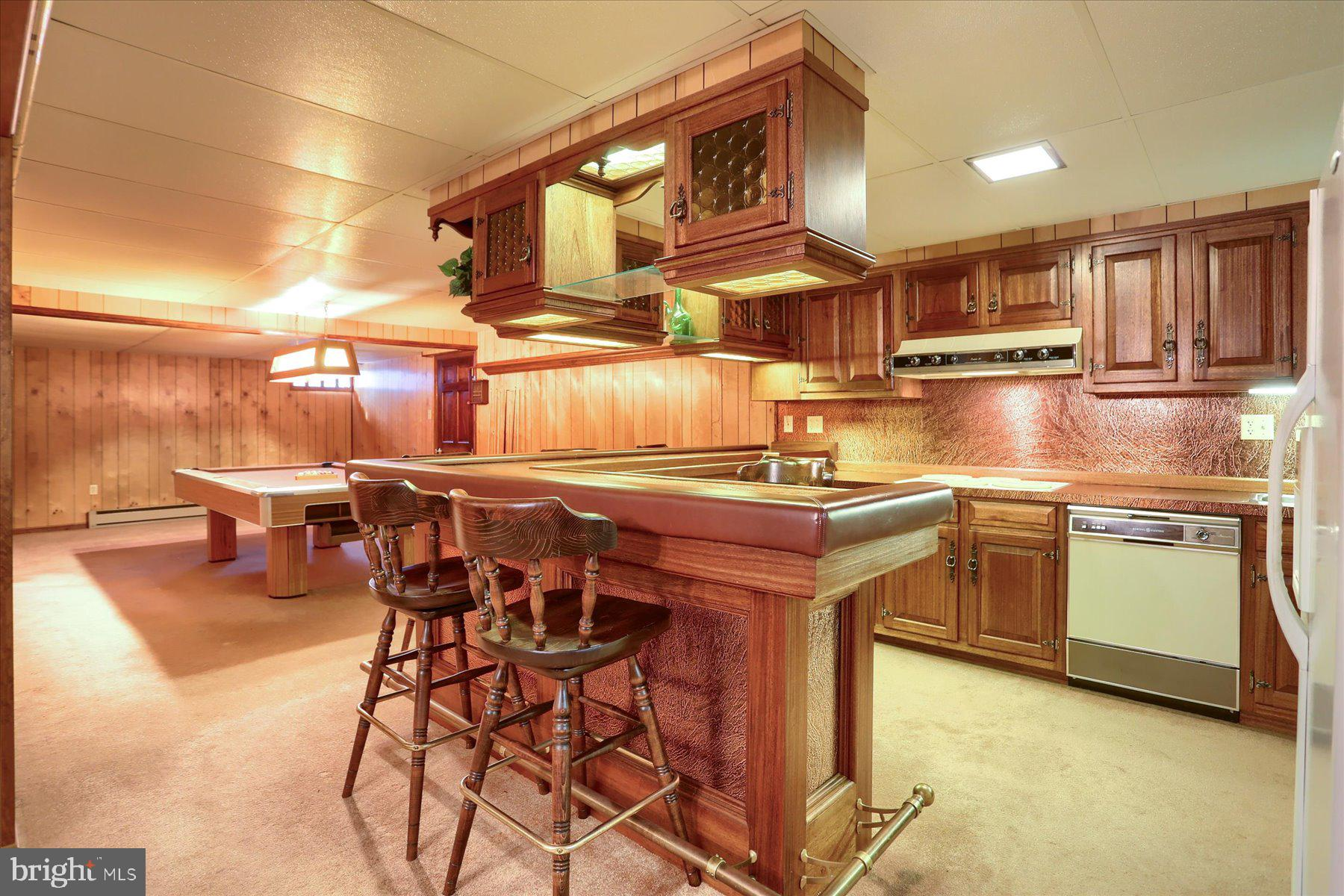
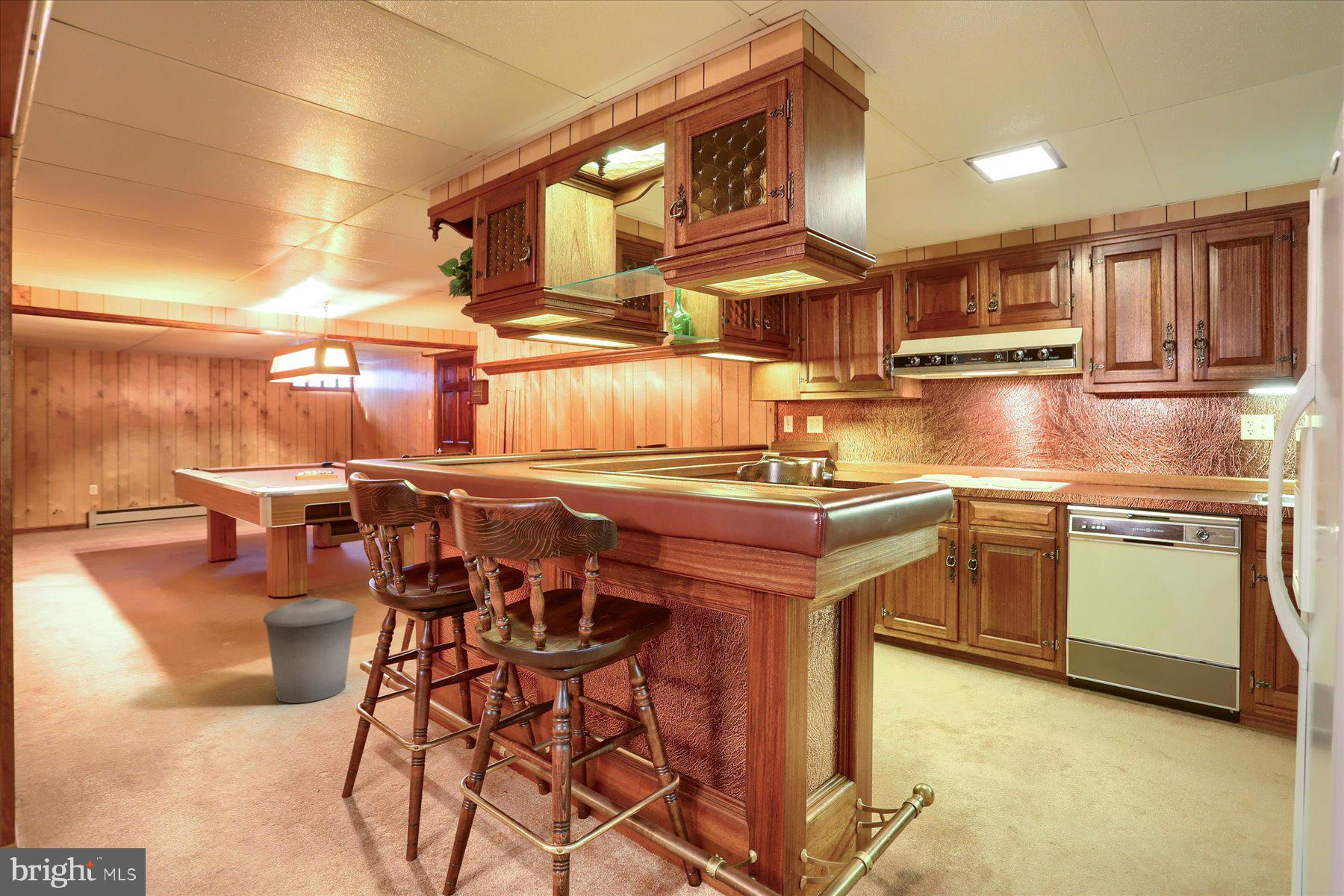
+ trash can [262,597,358,704]
